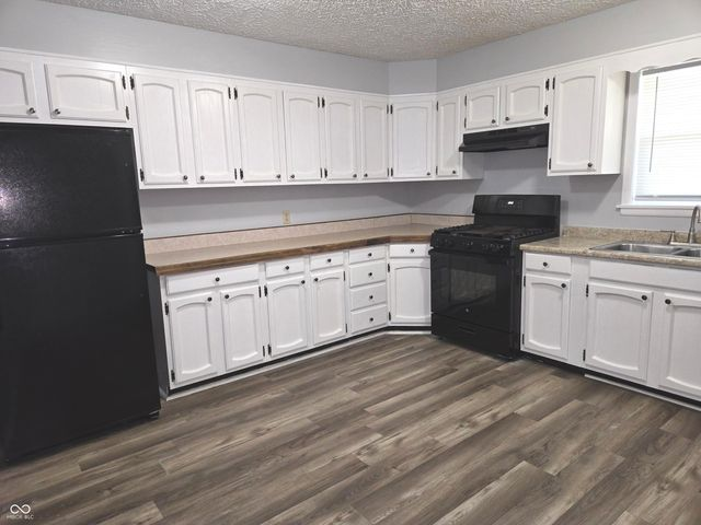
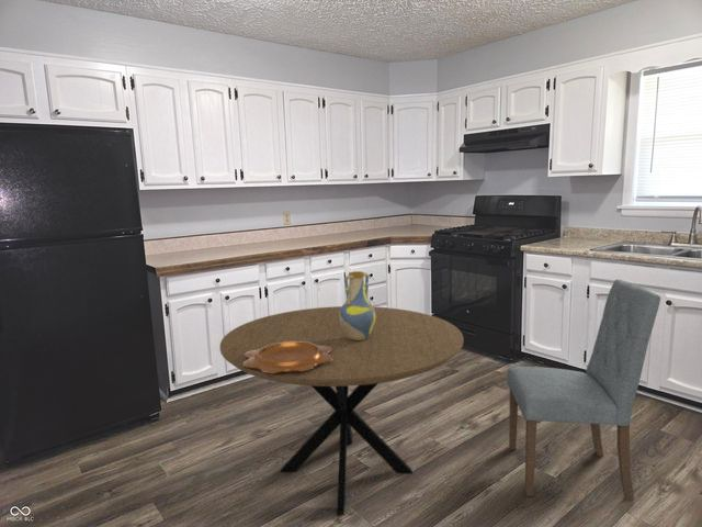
+ dining table [219,305,465,516]
+ vase [339,270,376,340]
+ dining chair [506,278,661,502]
+ decorative bowl [244,341,333,373]
